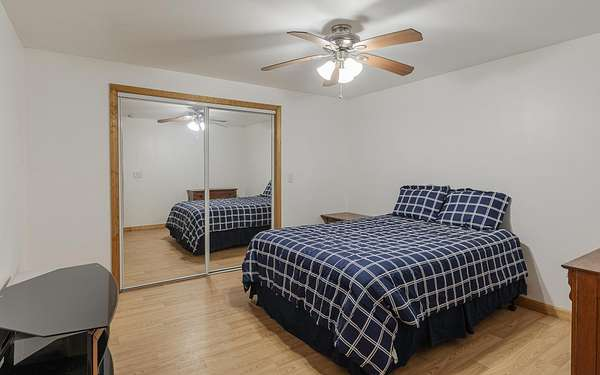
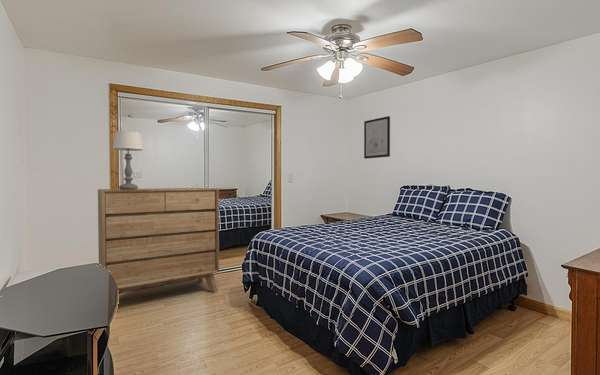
+ table lamp [112,130,144,190]
+ dresser [97,187,220,294]
+ wall art [363,115,391,160]
